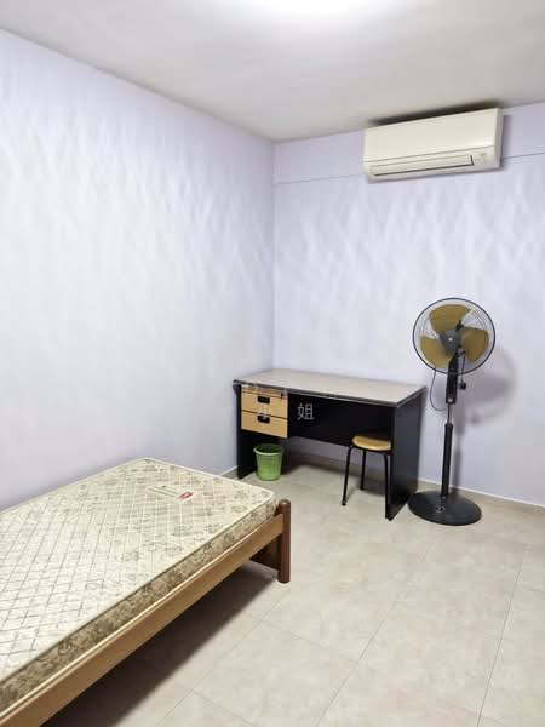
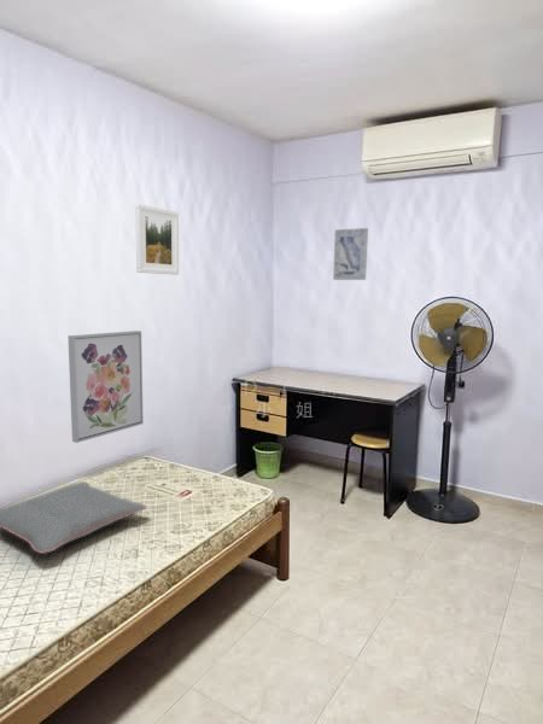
+ wall art [332,227,369,281]
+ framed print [134,203,180,276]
+ pillow [0,480,147,555]
+ wall art [66,329,145,444]
